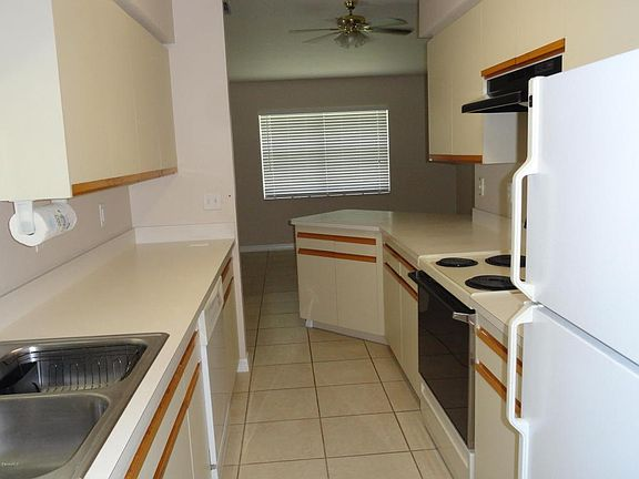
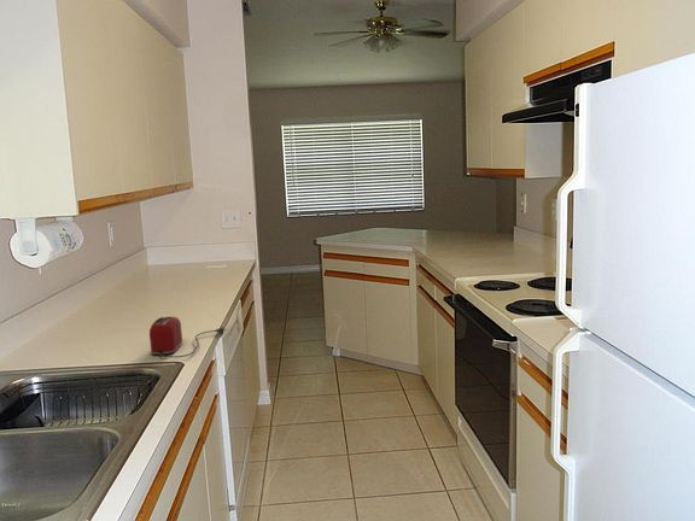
+ toaster [148,316,228,358]
